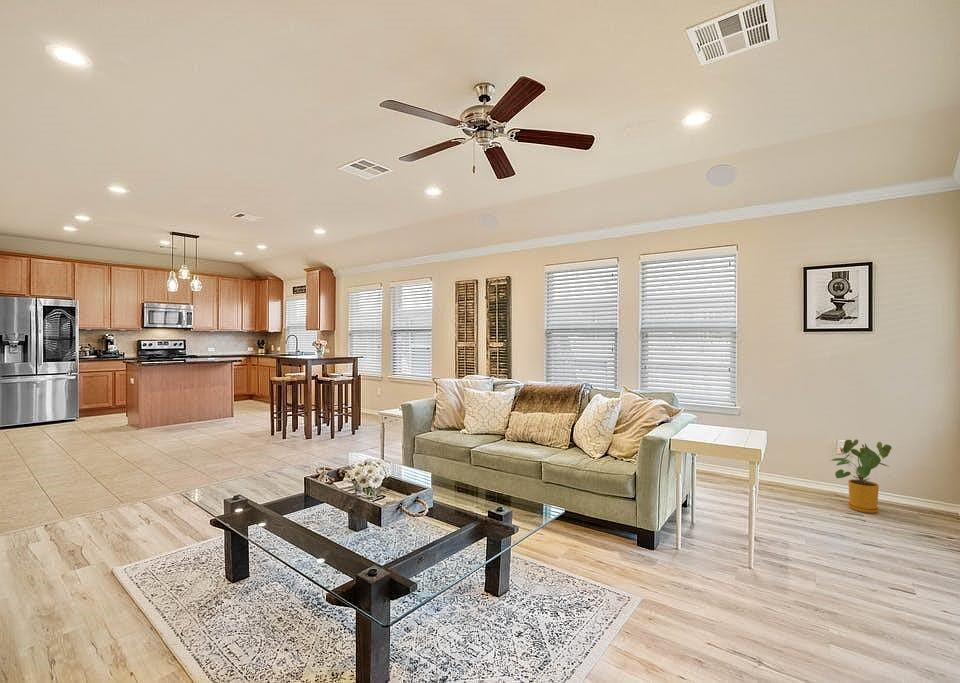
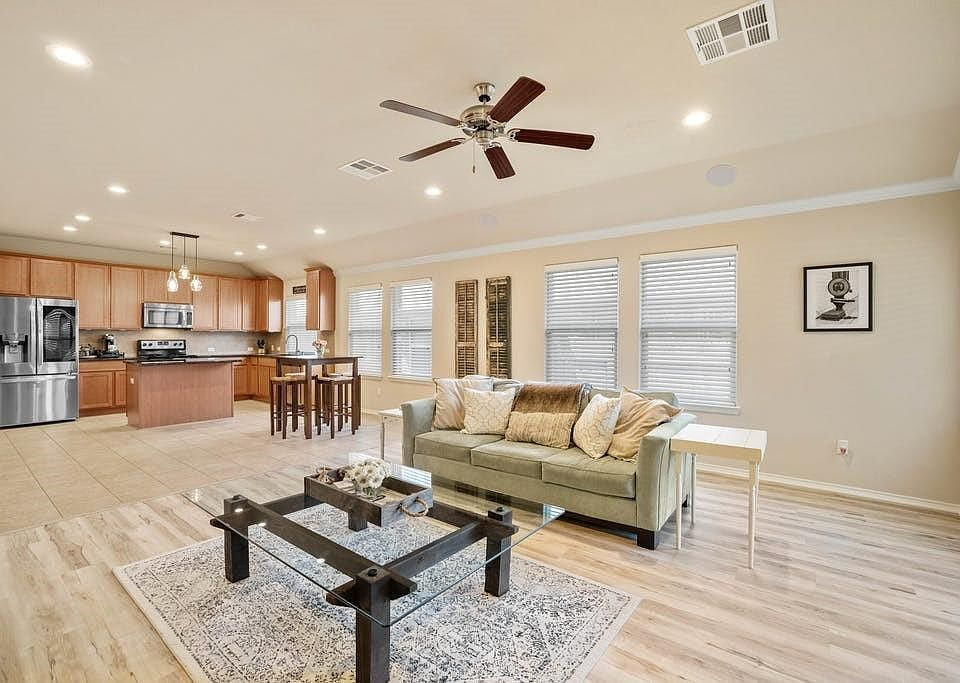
- house plant [829,438,893,514]
